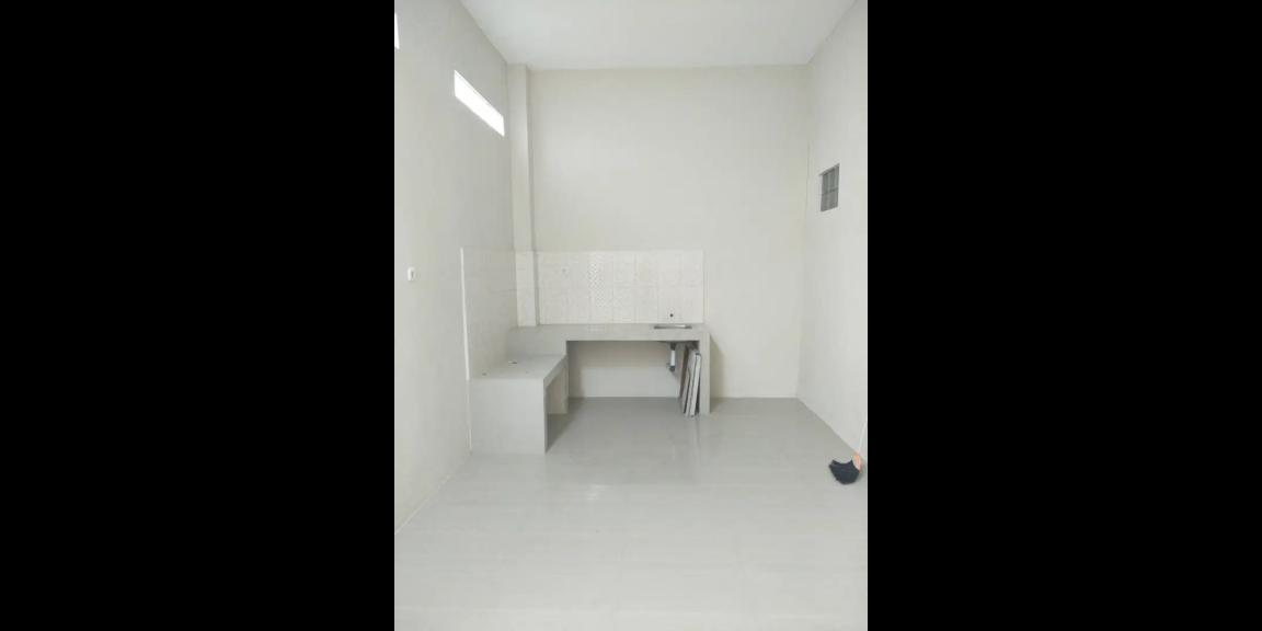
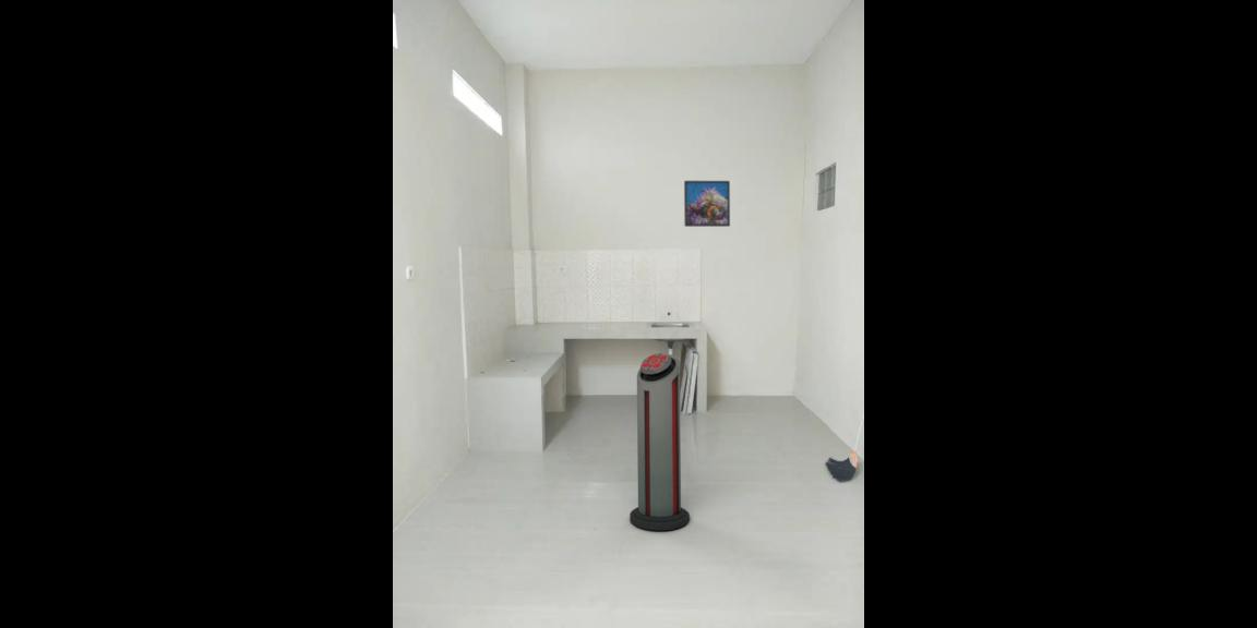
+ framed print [683,180,731,228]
+ air purifier [628,352,691,531]
